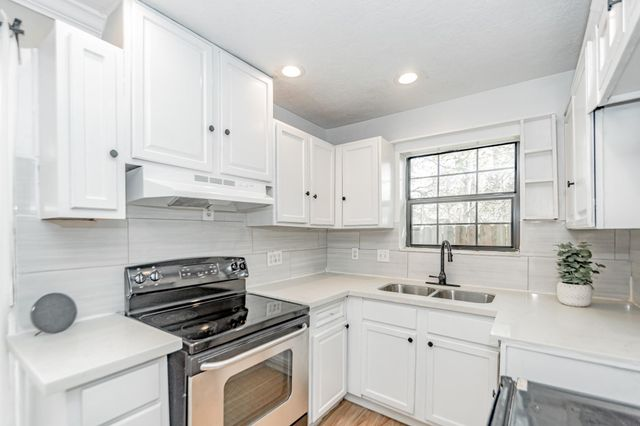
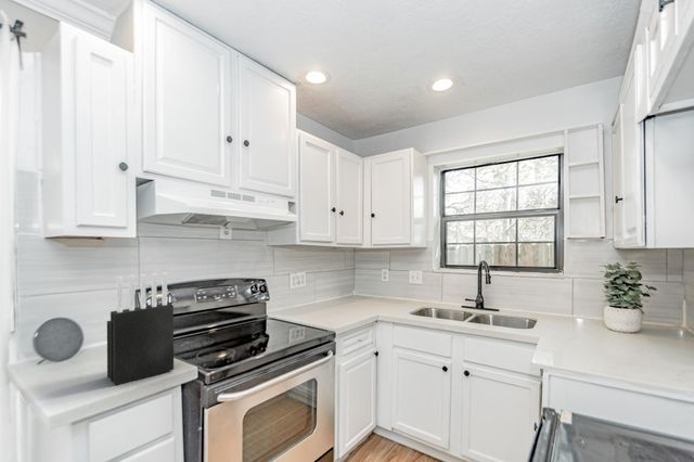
+ knife block [106,271,175,387]
